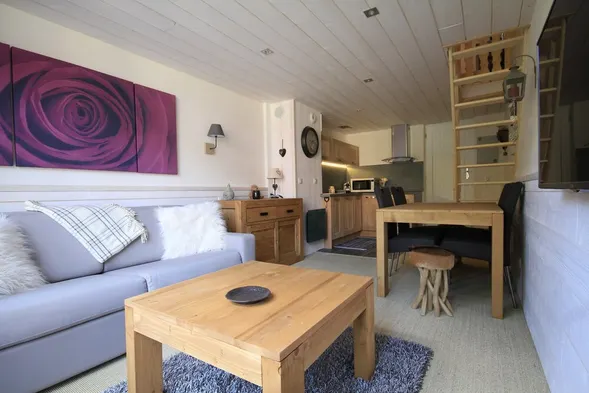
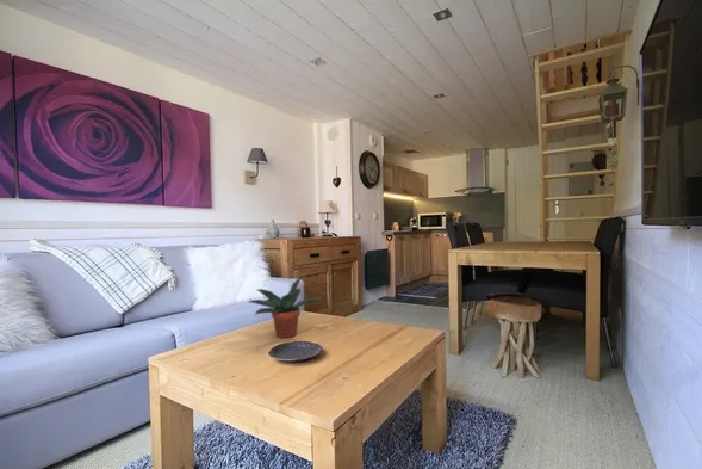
+ potted plant [248,276,324,339]
